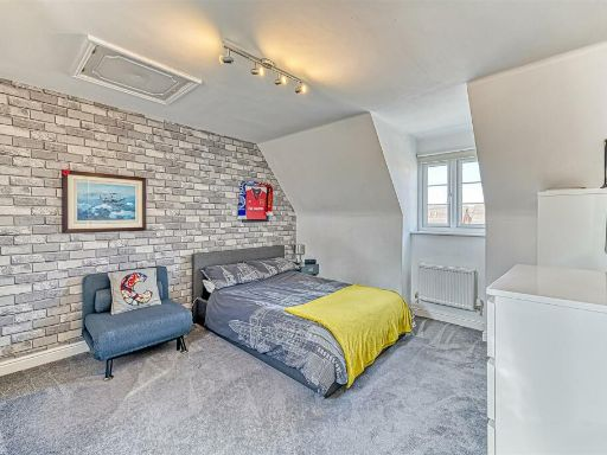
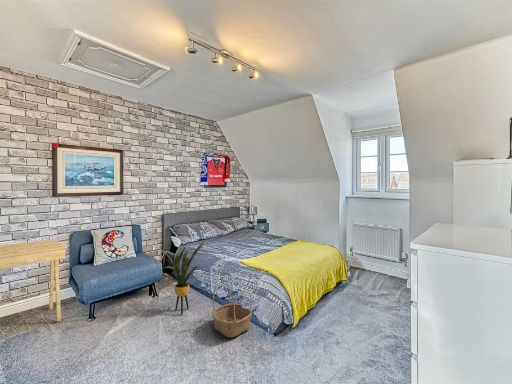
+ basket [211,281,253,339]
+ side table [0,238,68,323]
+ house plant [162,239,210,316]
